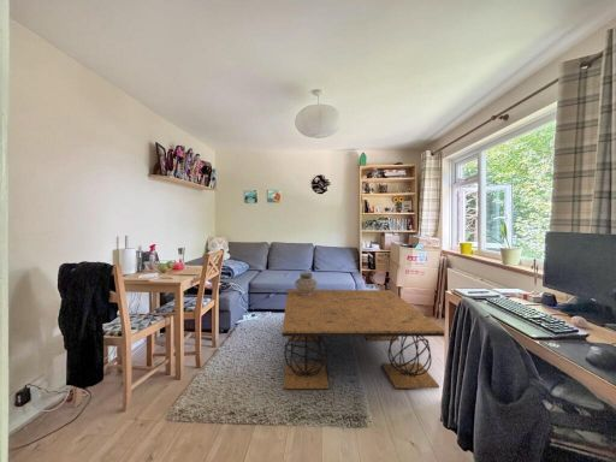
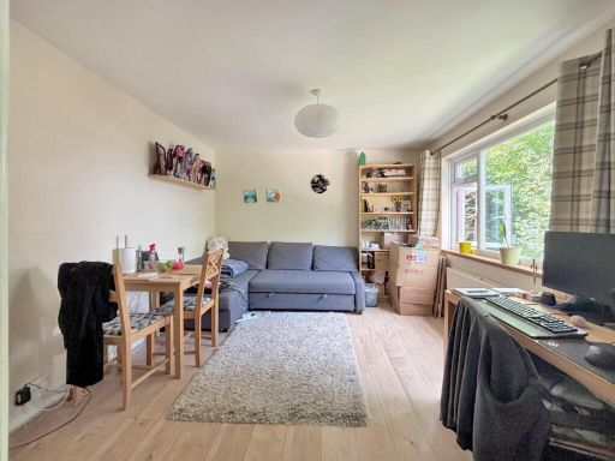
- ceramic pot [294,271,318,296]
- coffee table [280,289,445,390]
